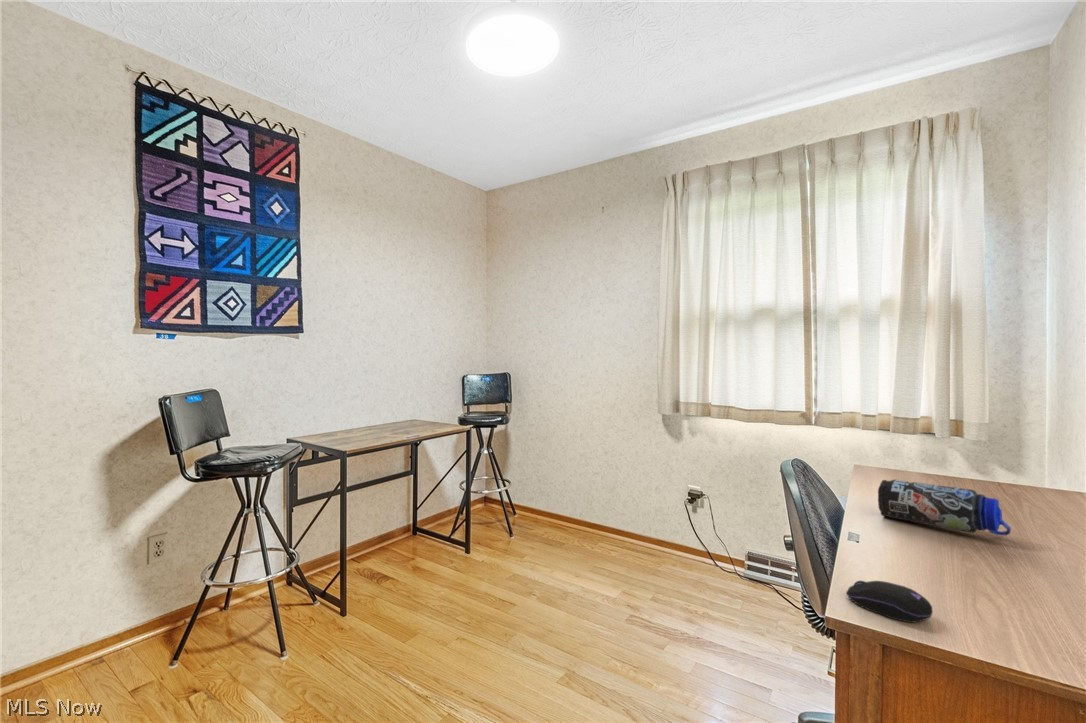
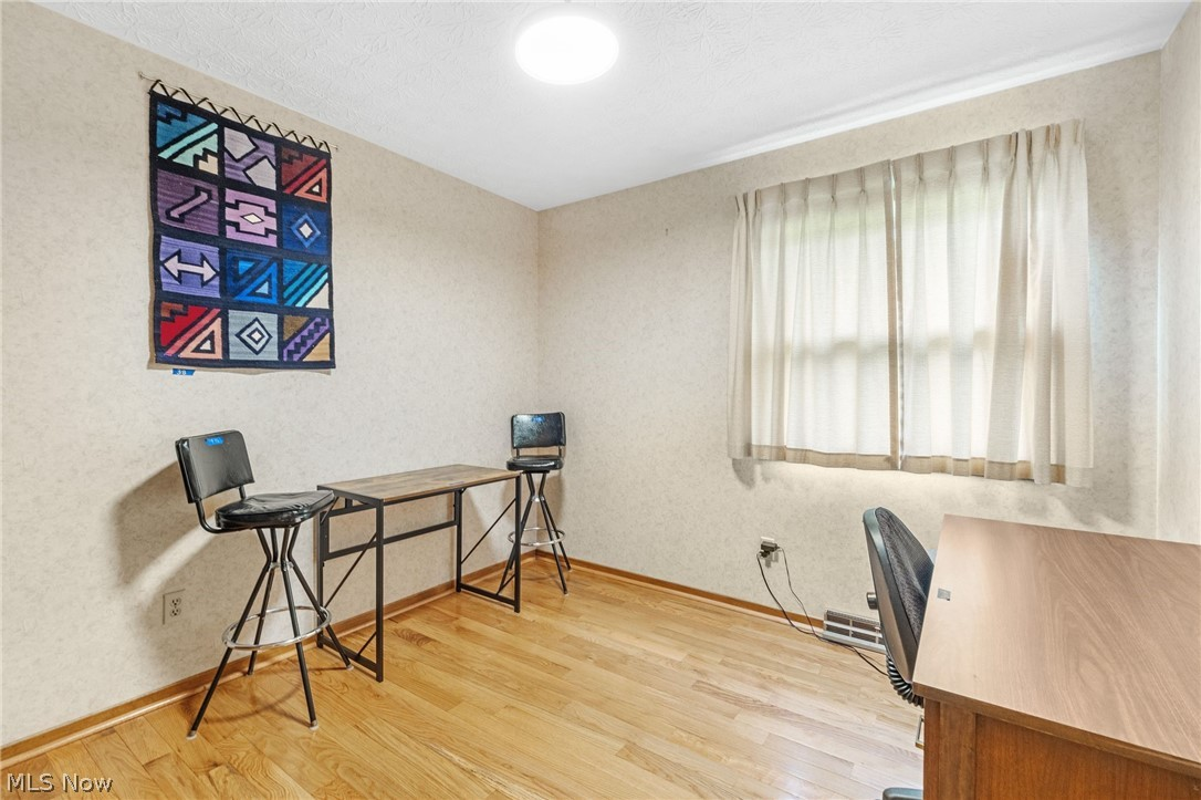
- computer mouse [845,580,933,624]
- water bottle [877,479,1012,536]
